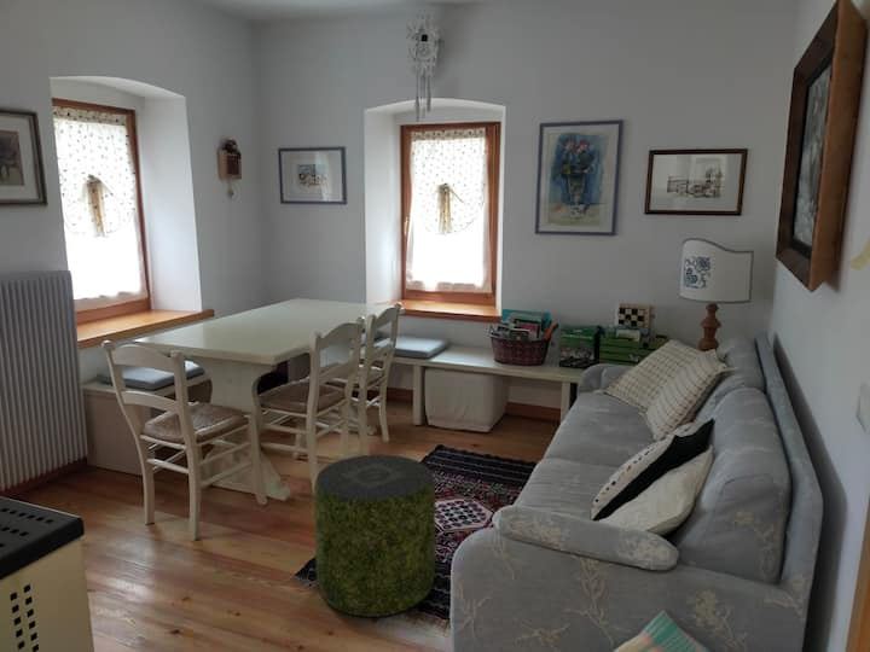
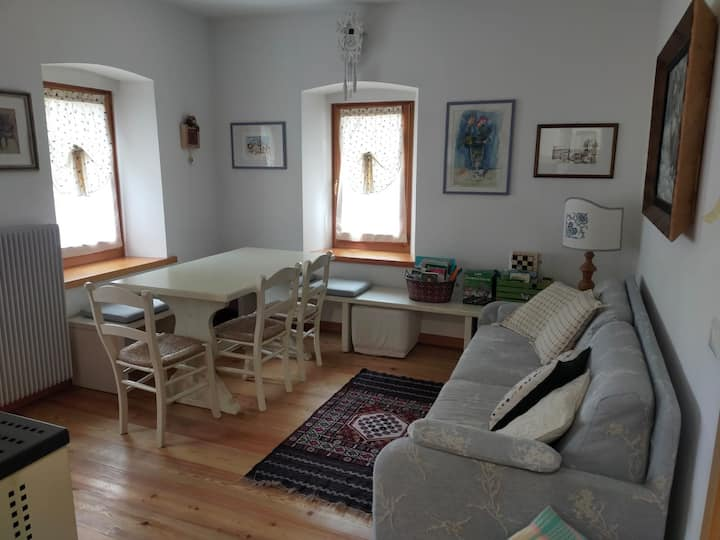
- pouf [313,454,436,618]
